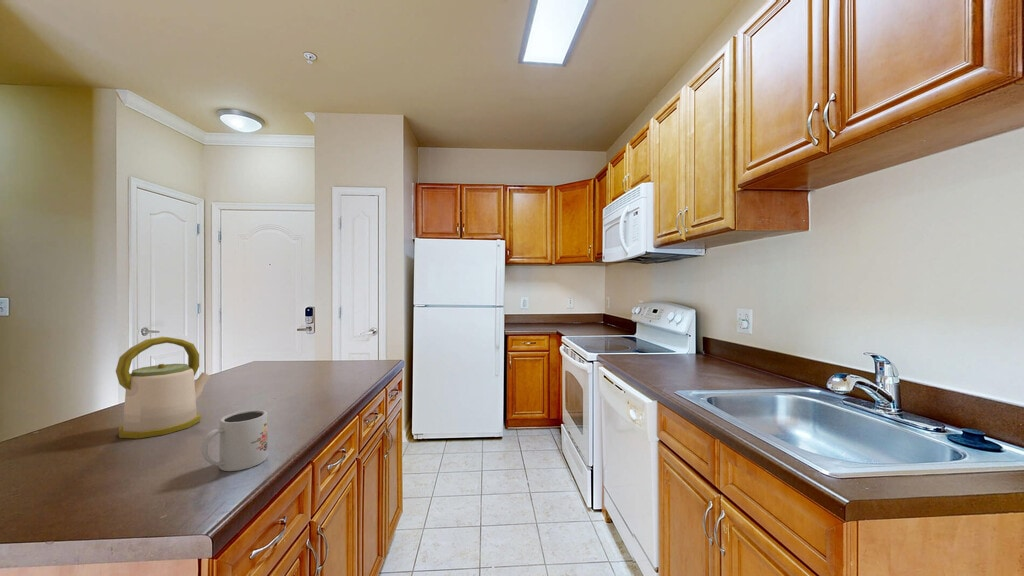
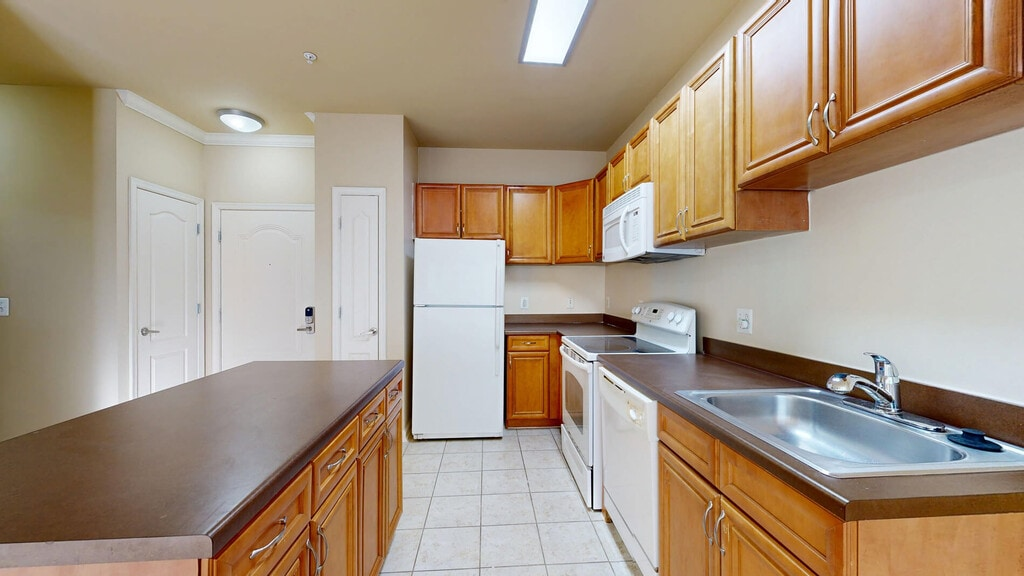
- mug [201,409,268,472]
- kettle [115,336,212,440]
